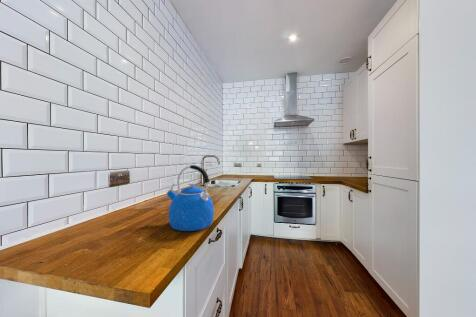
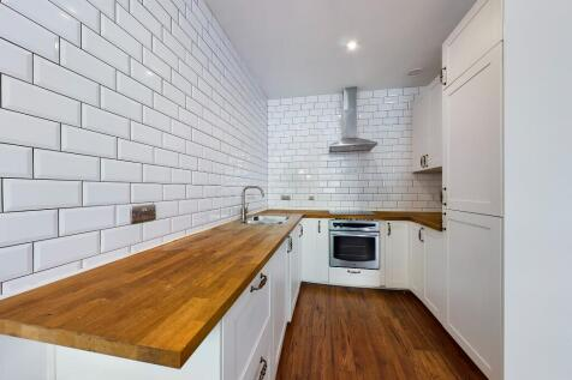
- kettle [166,164,215,232]
